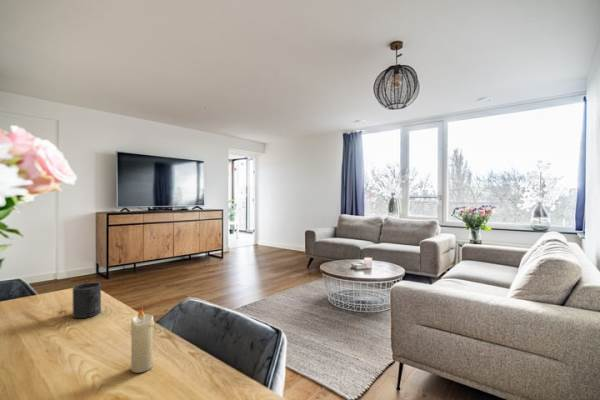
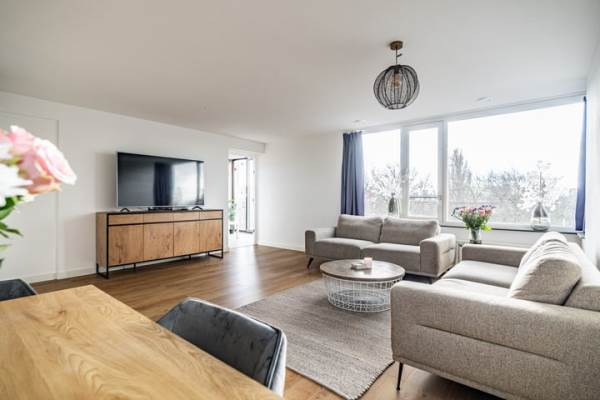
- candle [130,306,155,374]
- mug [72,282,102,319]
